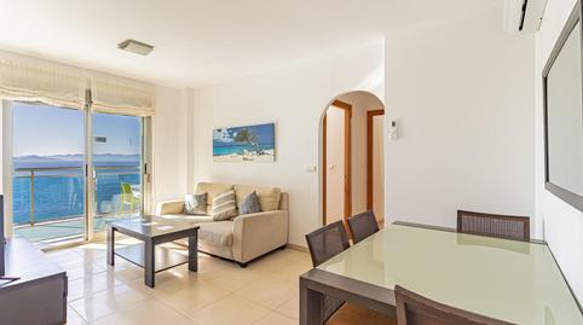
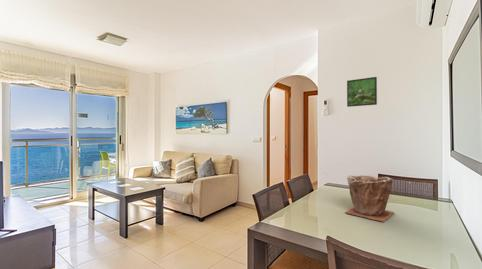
+ plant pot [344,174,395,223]
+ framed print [346,76,378,108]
